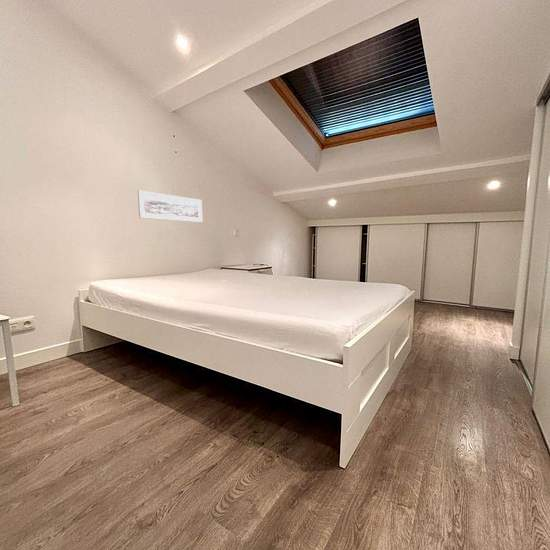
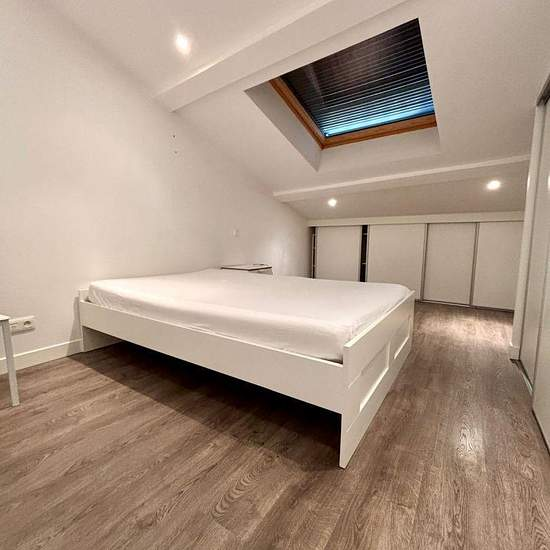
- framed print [137,189,203,223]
